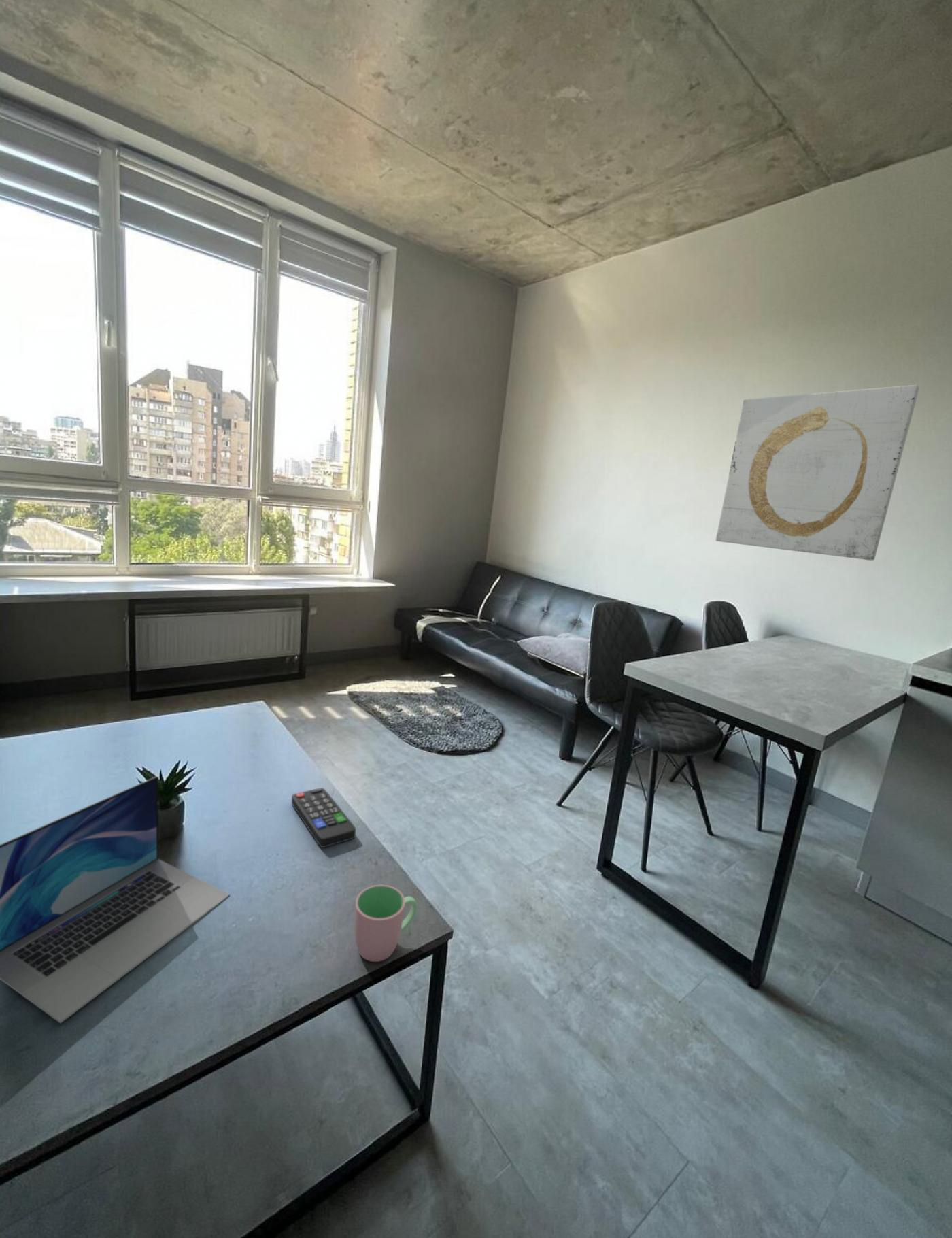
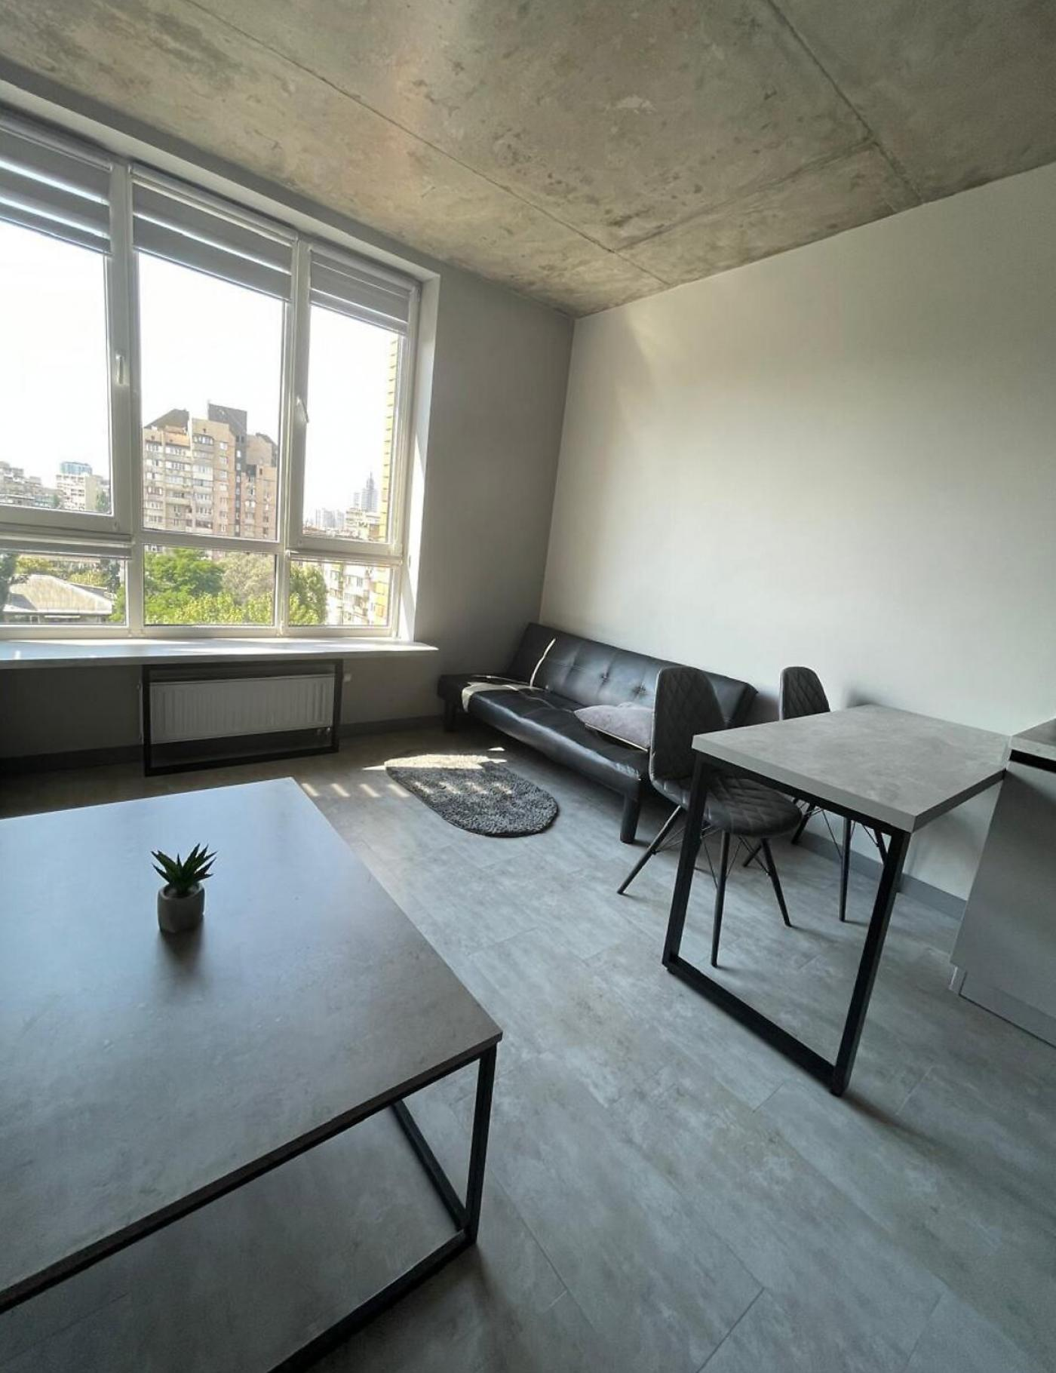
- laptop [0,775,231,1024]
- remote control [291,787,356,848]
- cup [354,884,418,963]
- wall art [715,384,920,561]
